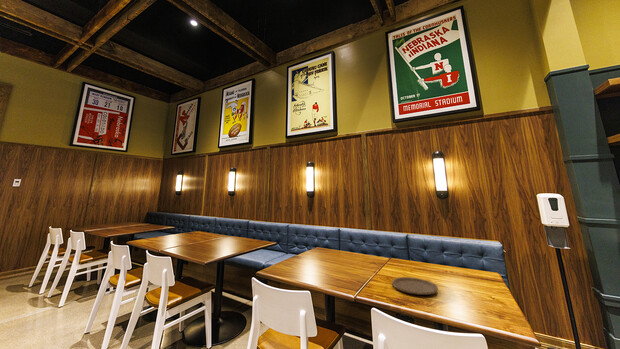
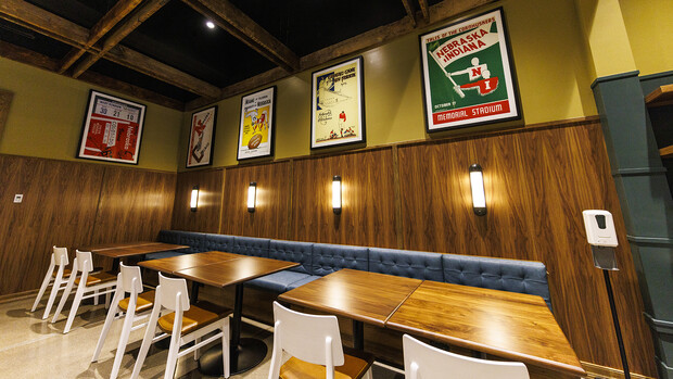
- plate [391,276,439,296]
